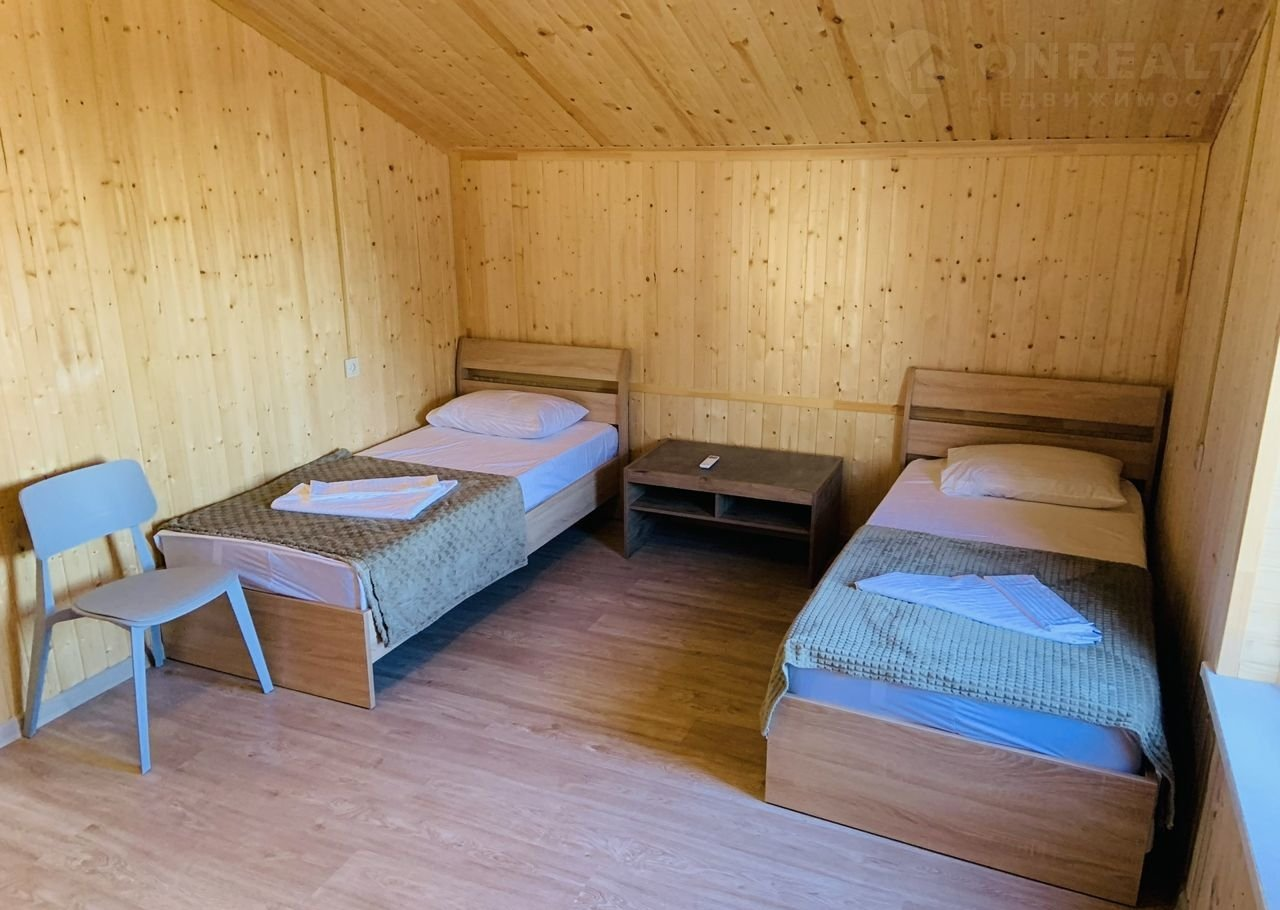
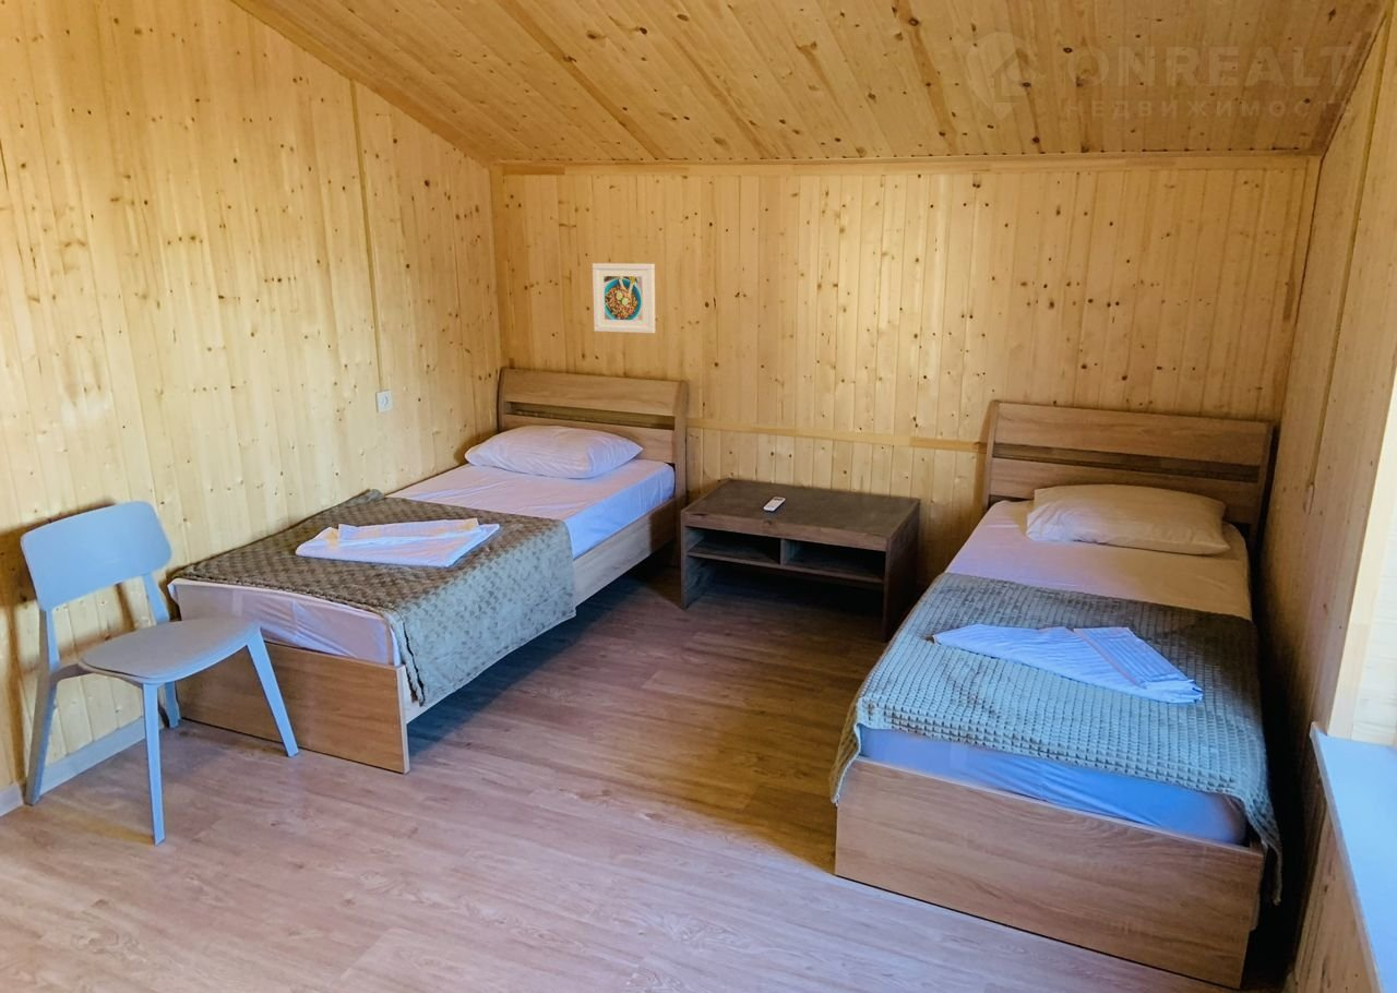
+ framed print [592,262,657,334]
